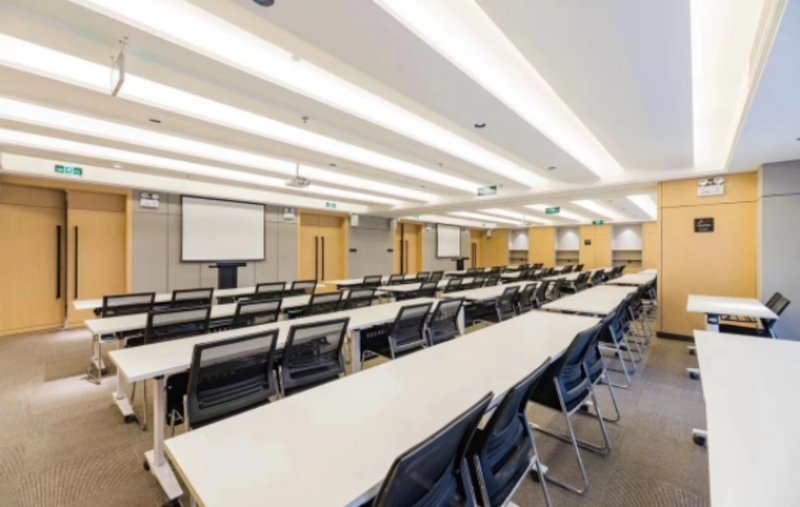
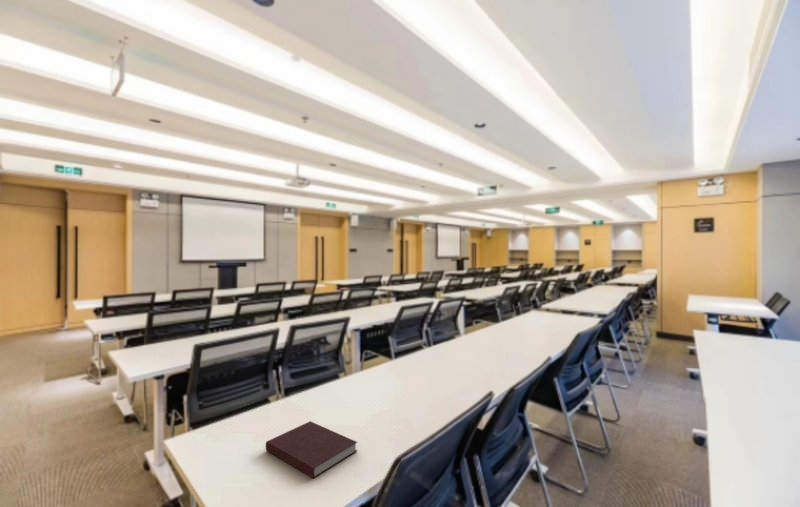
+ notebook [265,420,358,479]
